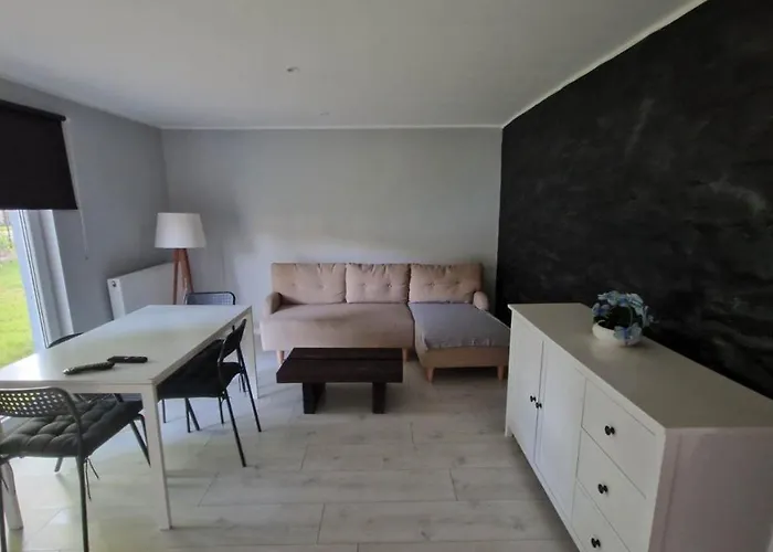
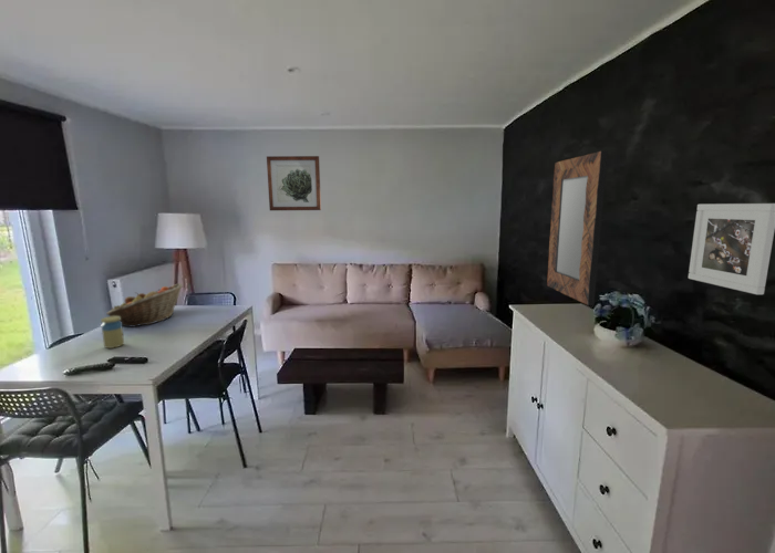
+ wall art [266,155,322,211]
+ jar [100,316,125,349]
+ home mirror [546,150,609,306]
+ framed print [688,202,775,295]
+ fruit basket [106,282,184,328]
